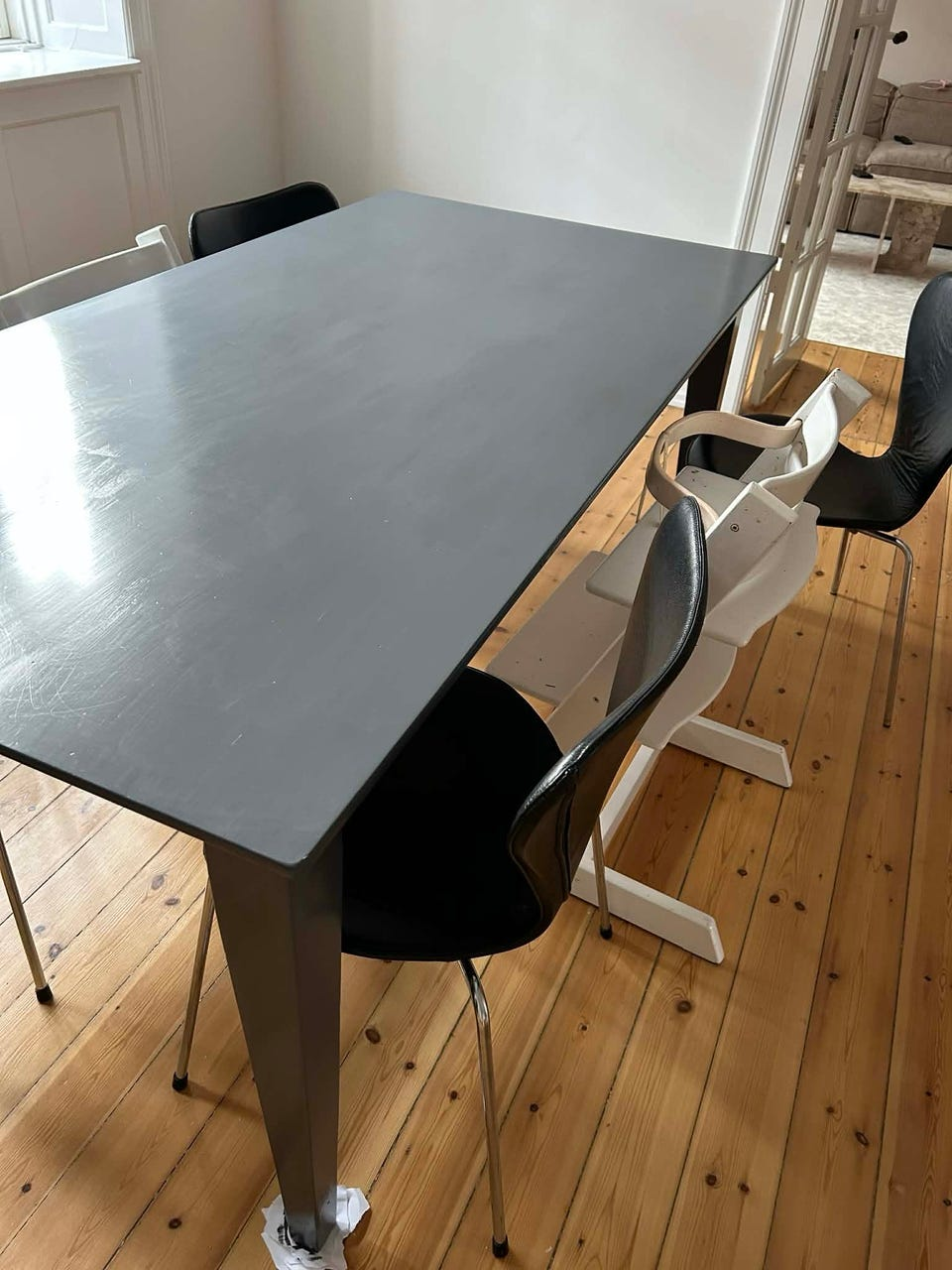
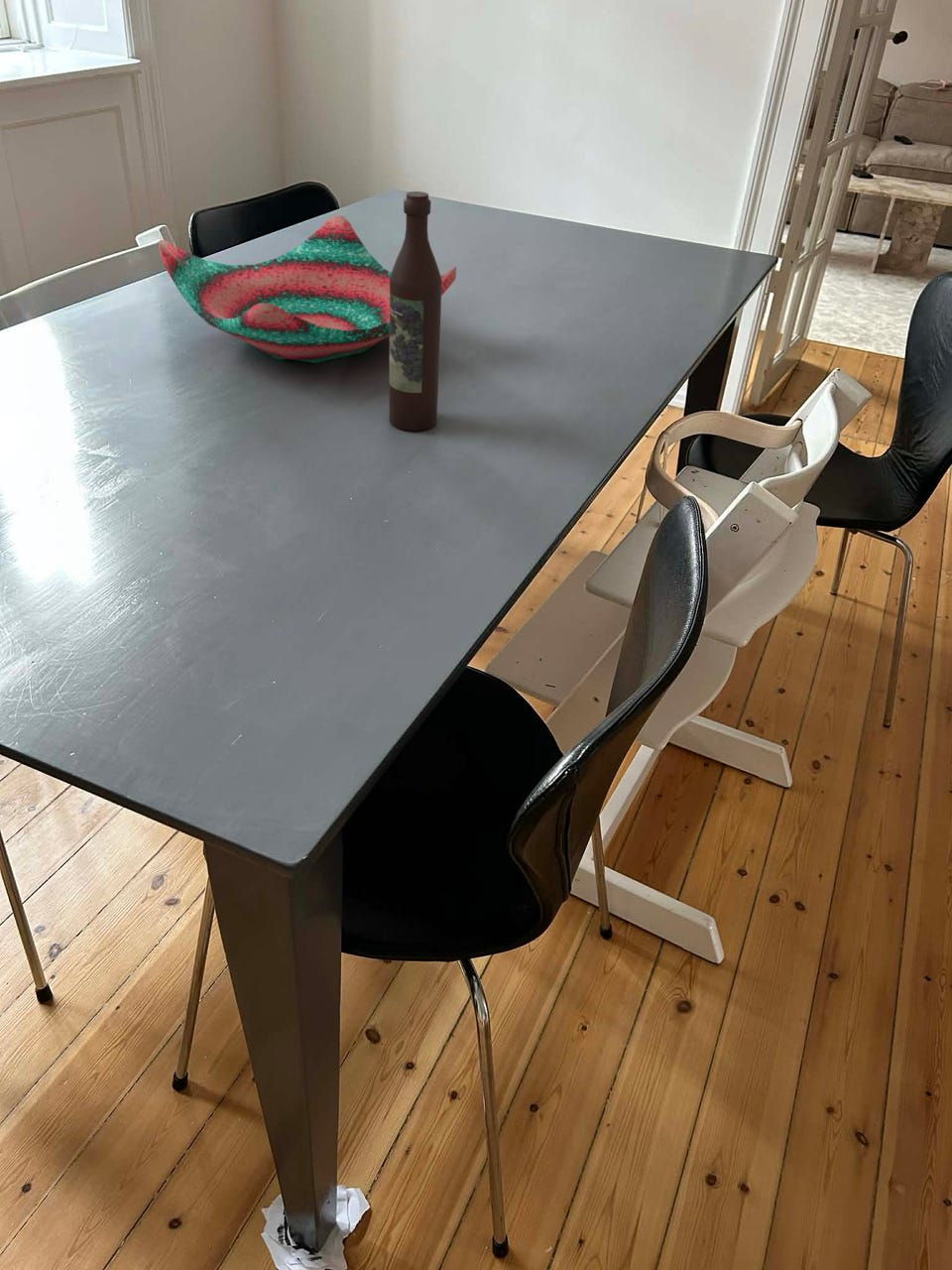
+ wine bottle [389,191,442,432]
+ decorative bowl [158,214,457,364]
